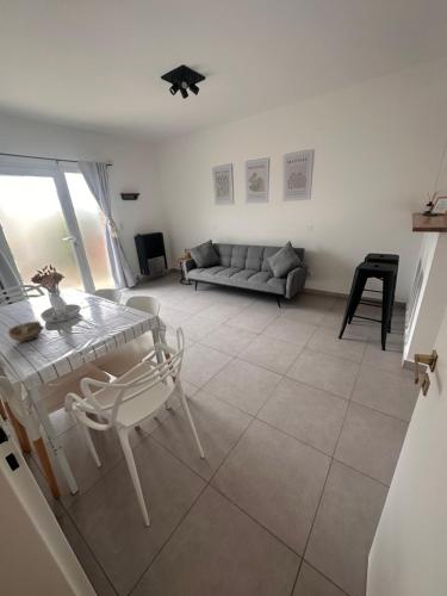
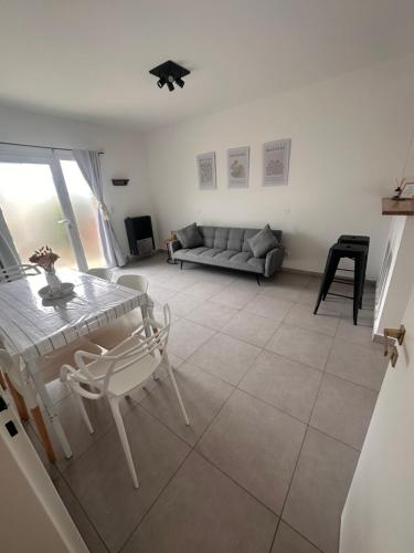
- bowl [7,321,45,342]
